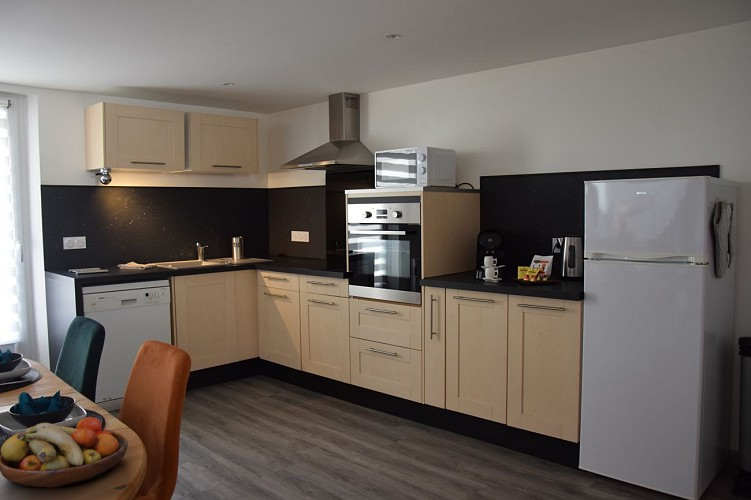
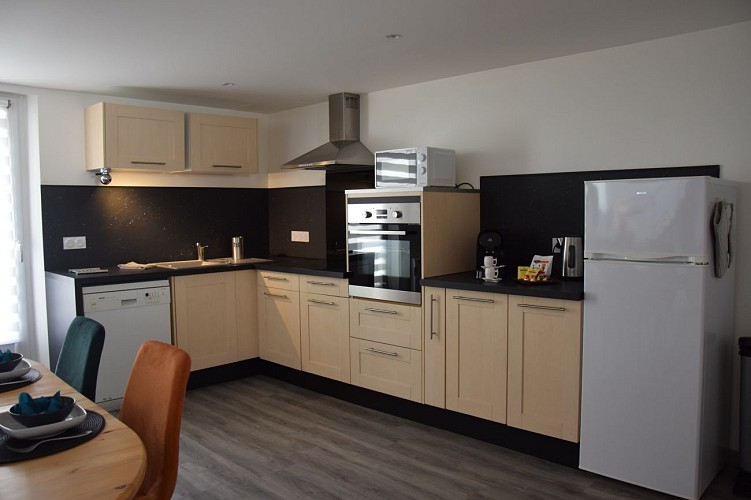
- fruit bowl [0,416,129,489]
